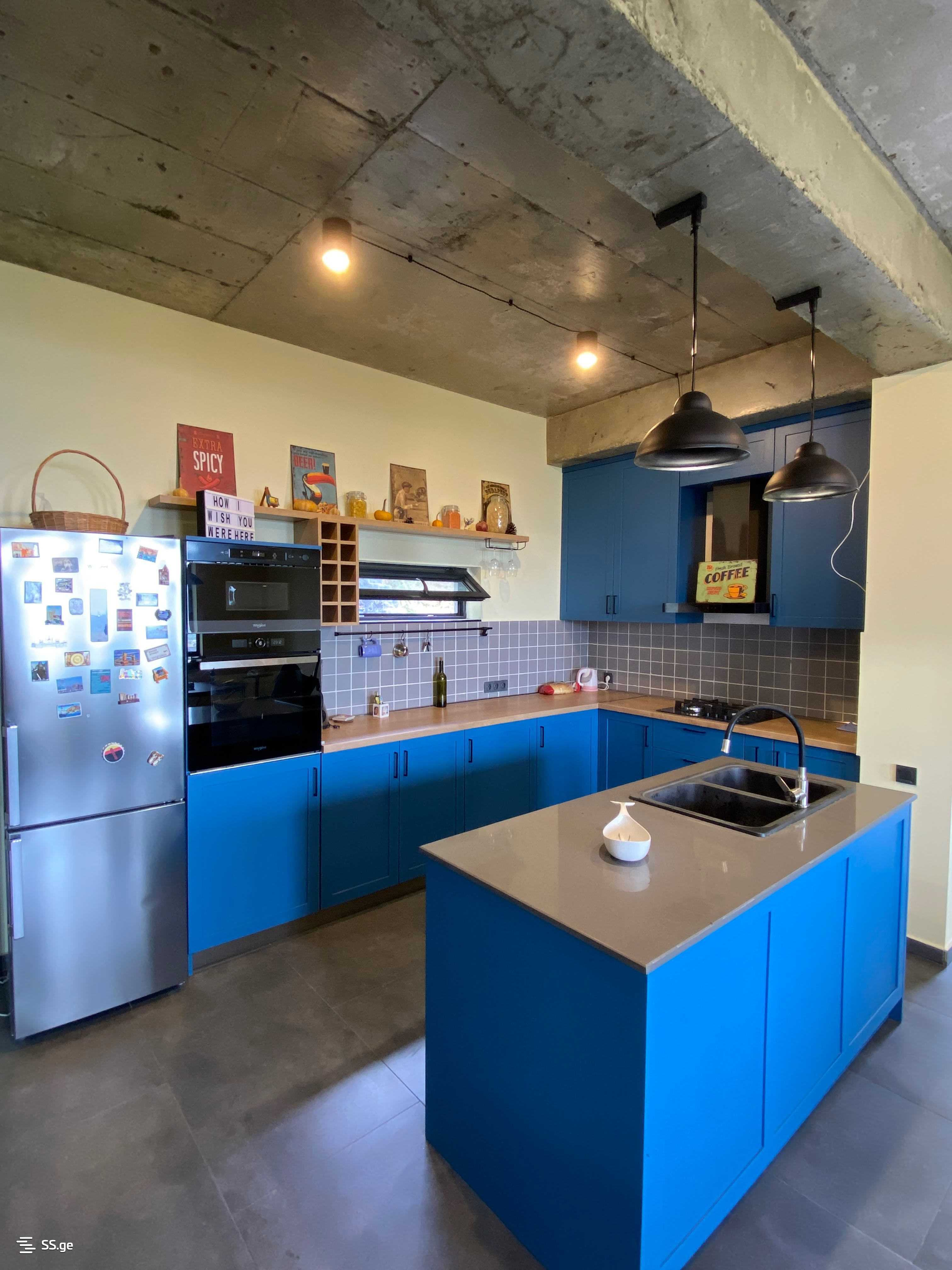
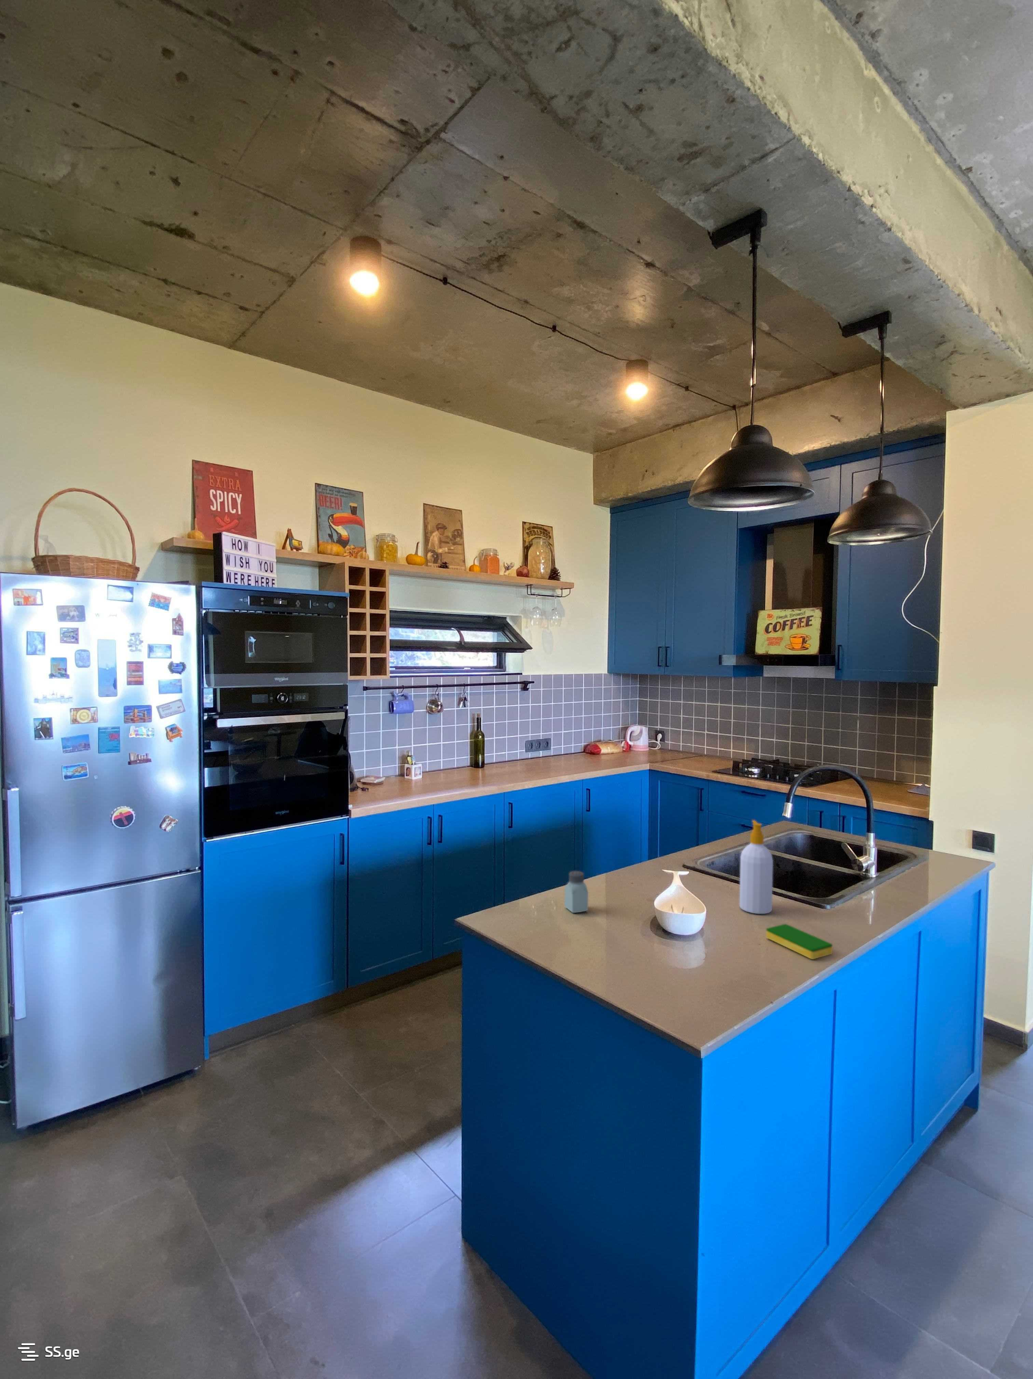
+ soap bottle [739,820,774,914]
+ dish sponge [766,923,833,960]
+ saltshaker [564,871,588,913]
